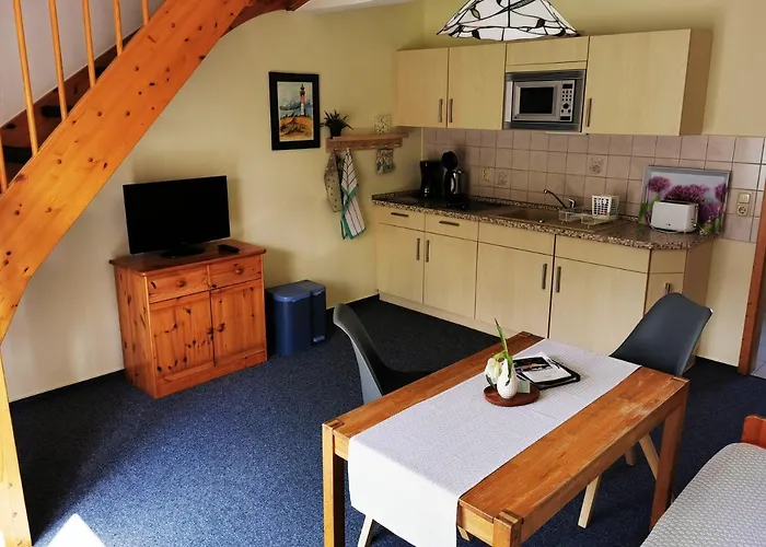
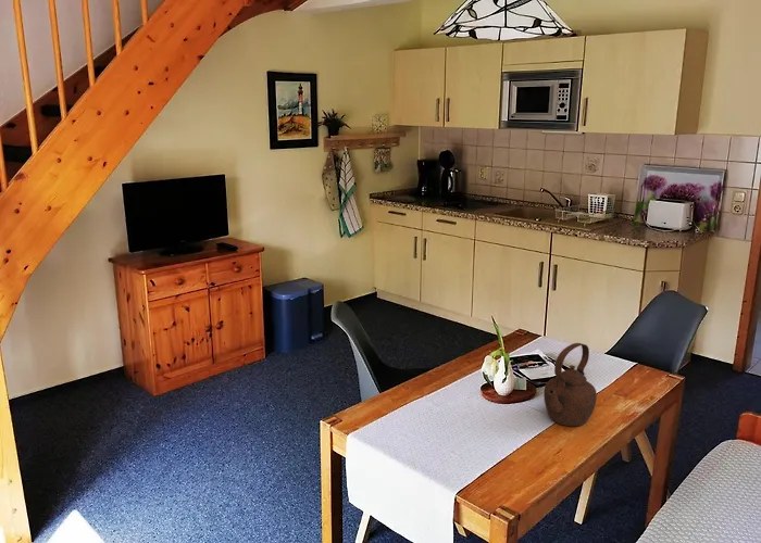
+ teapot [542,342,598,427]
